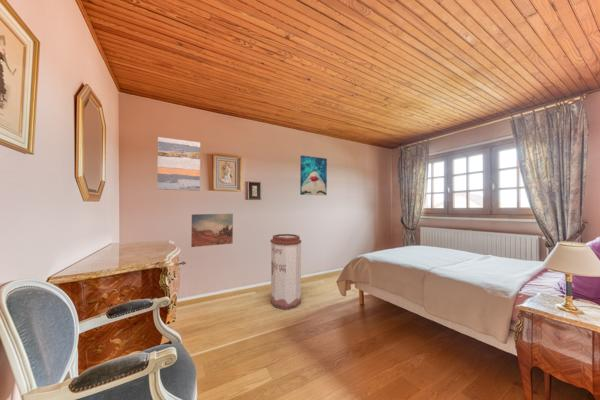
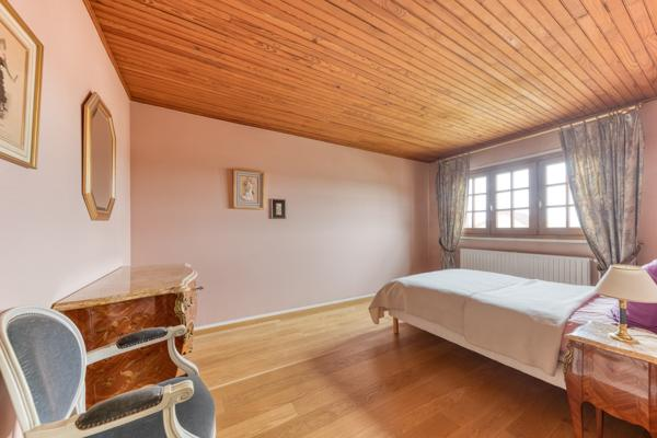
- wall art [299,154,328,196]
- trash can [269,233,302,311]
- wall art [156,136,201,192]
- wall art [190,213,234,248]
